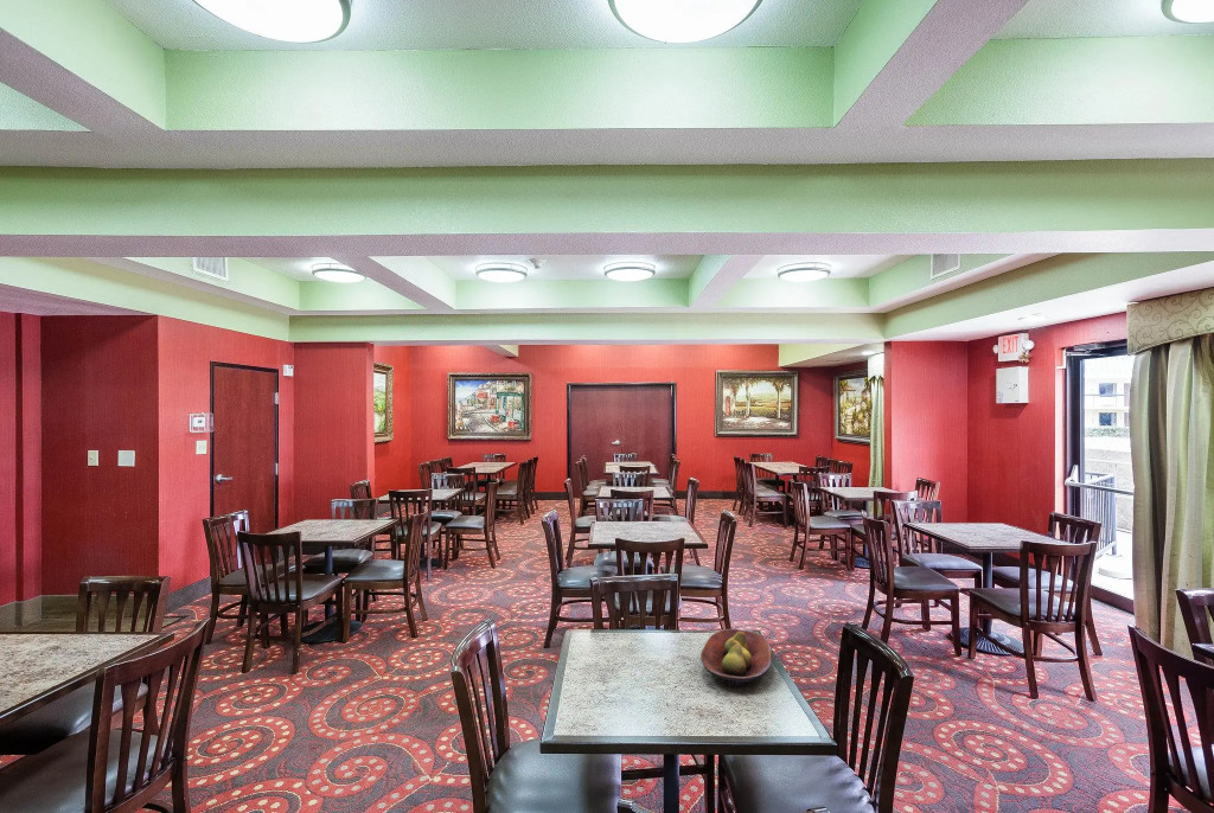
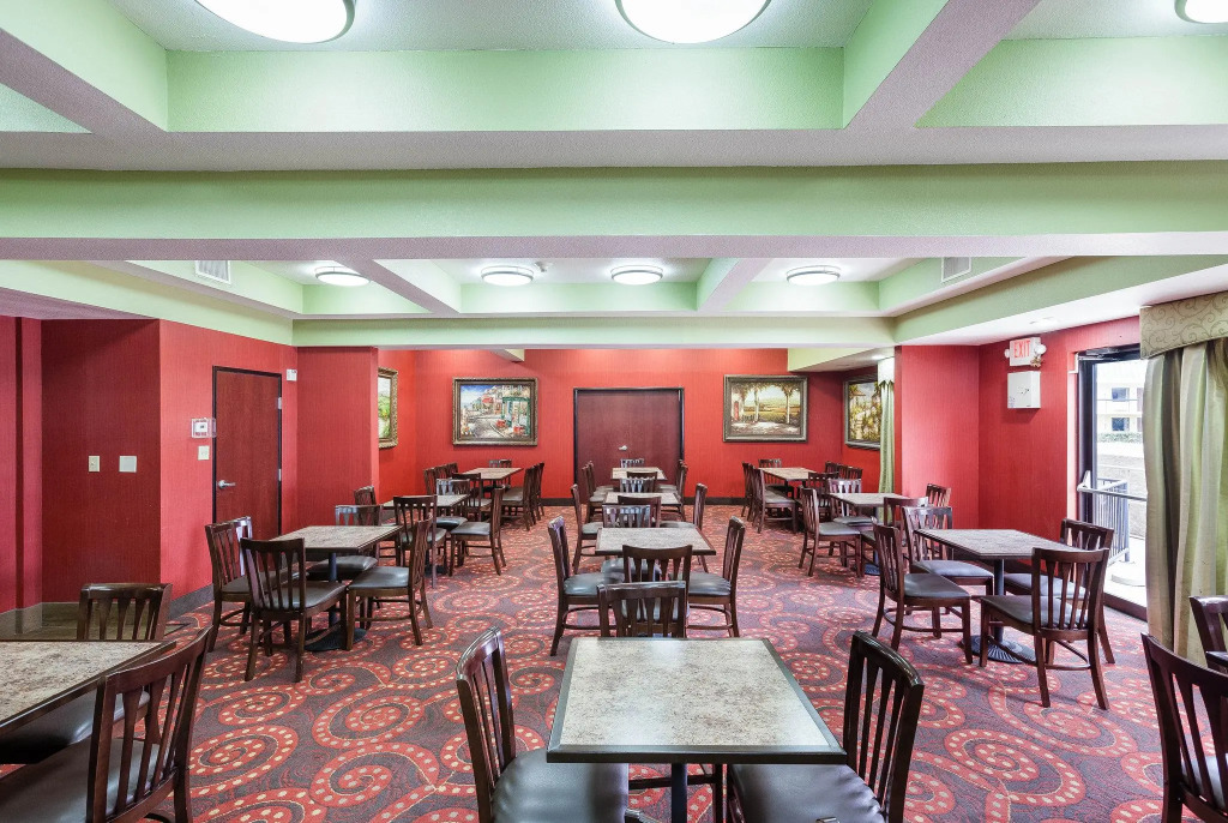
- fruit bowl [699,628,773,689]
